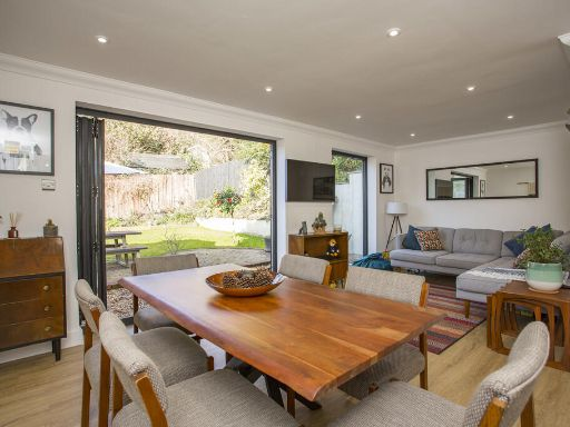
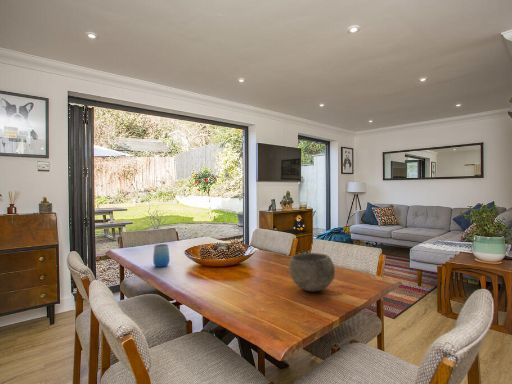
+ cup [152,243,171,268]
+ bowl [288,252,336,293]
